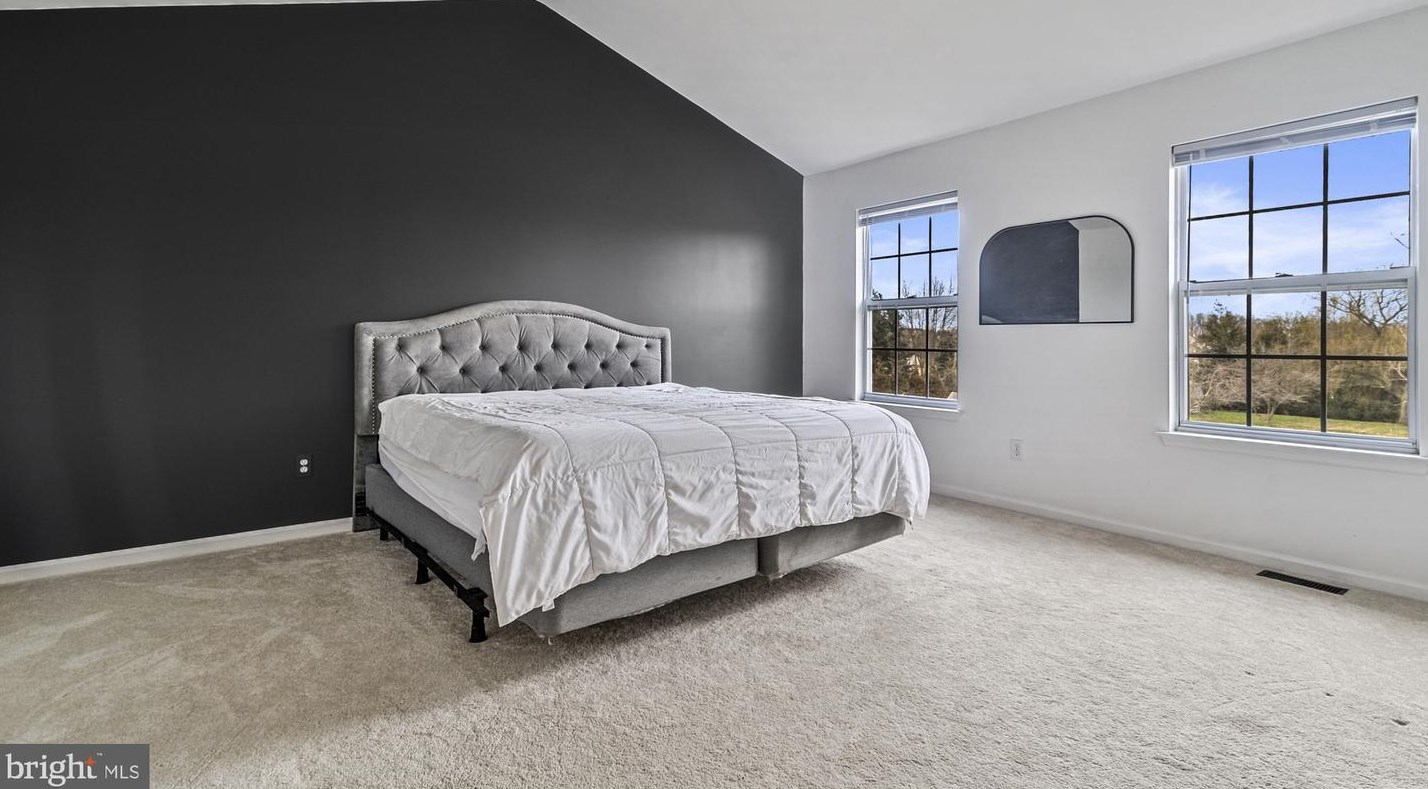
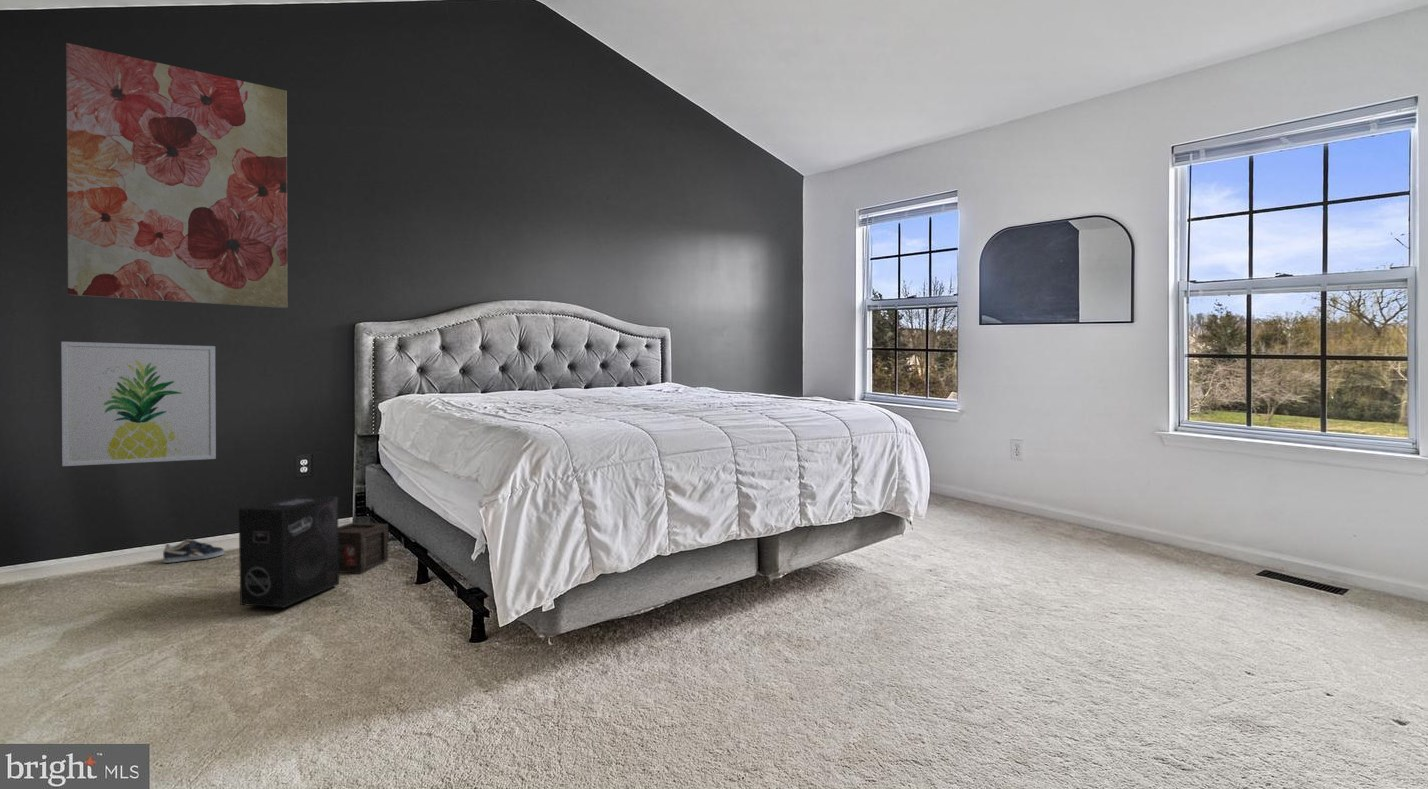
+ wall art [65,42,289,309]
+ wall art [60,341,217,467]
+ speaker [238,494,389,609]
+ sneaker [162,538,226,564]
